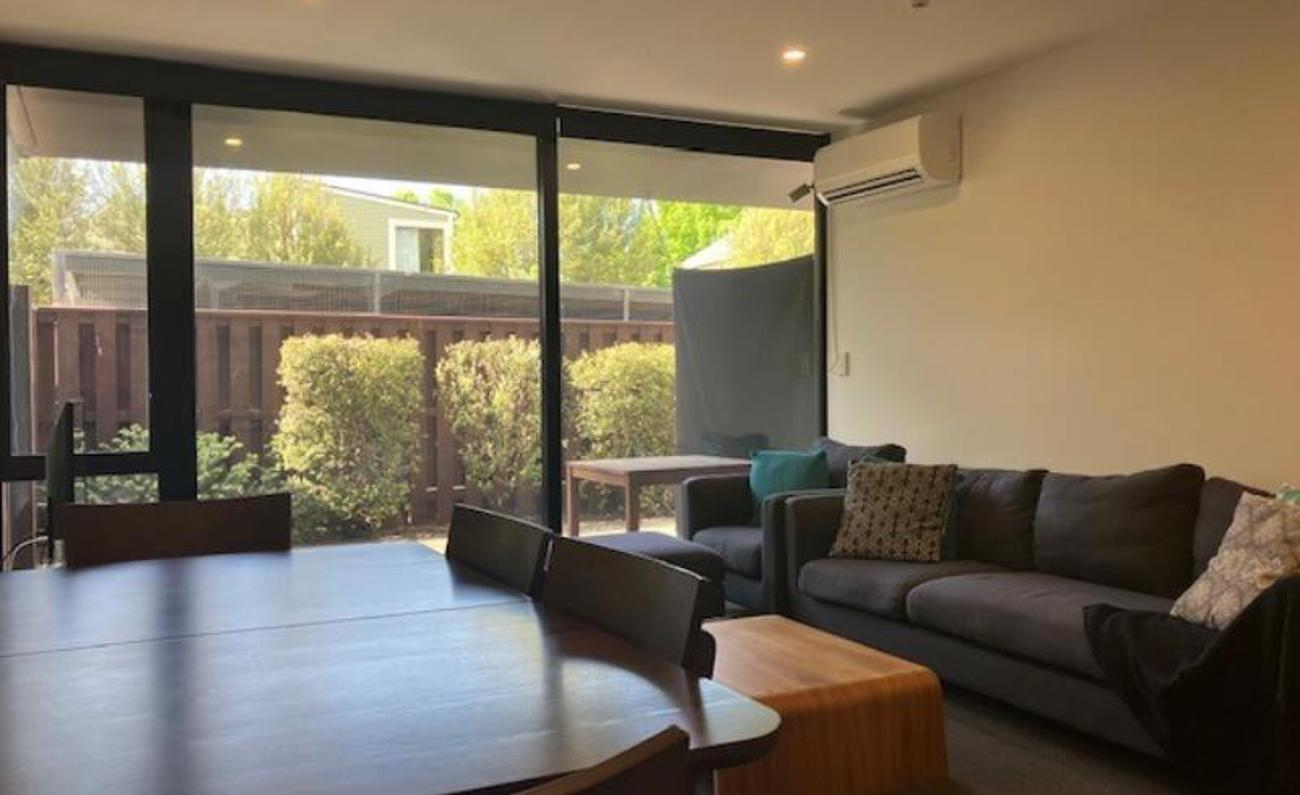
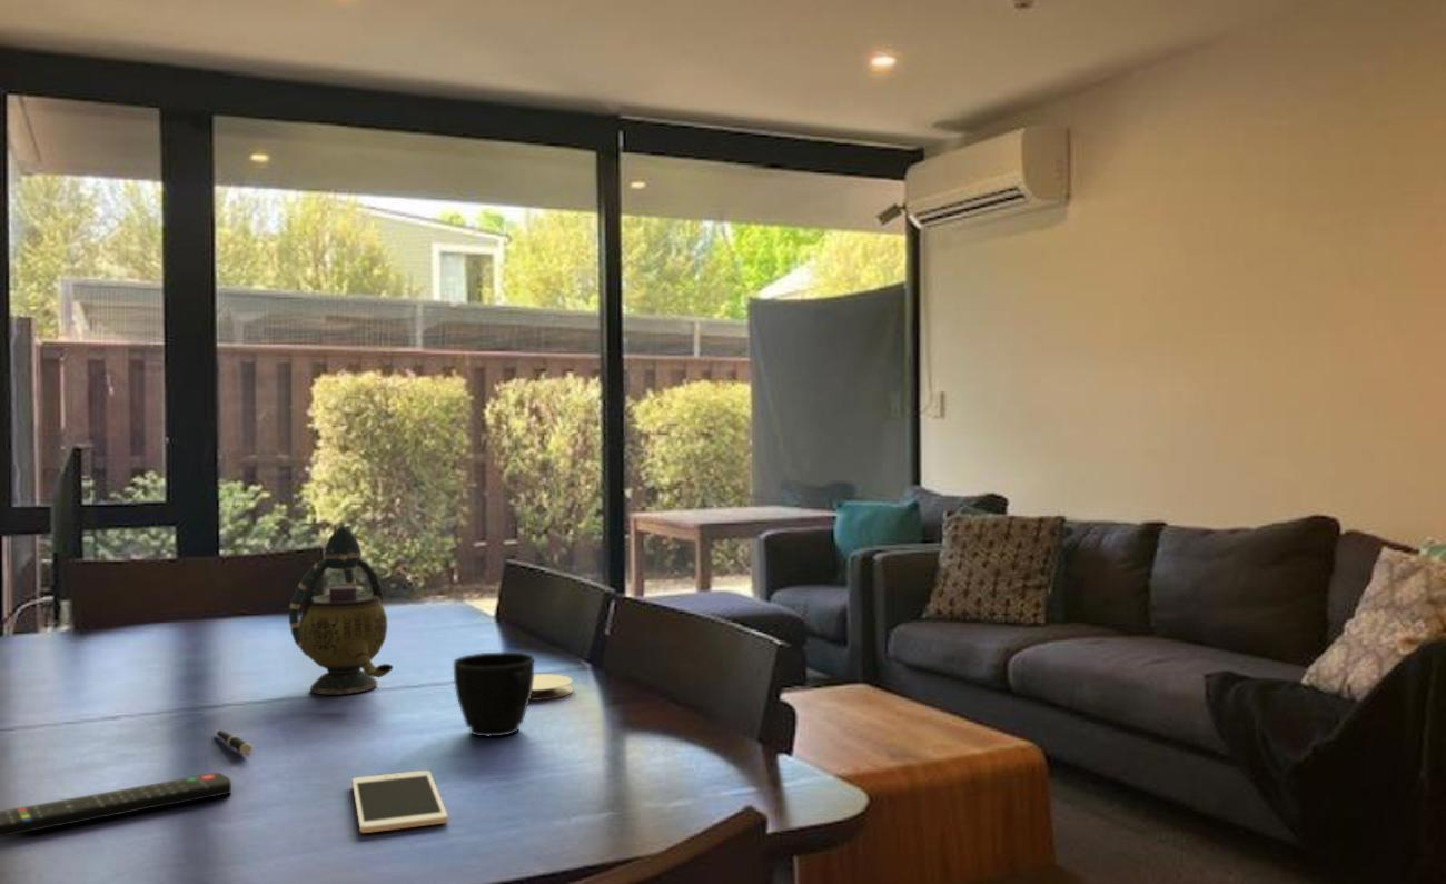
+ cell phone [351,769,449,834]
+ pen [215,729,254,757]
+ cup [453,650,535,737]
+ remote control [0,772,232,838]
+ coaster [529,673,574,702]
+ teapot [288,524,394,695]
